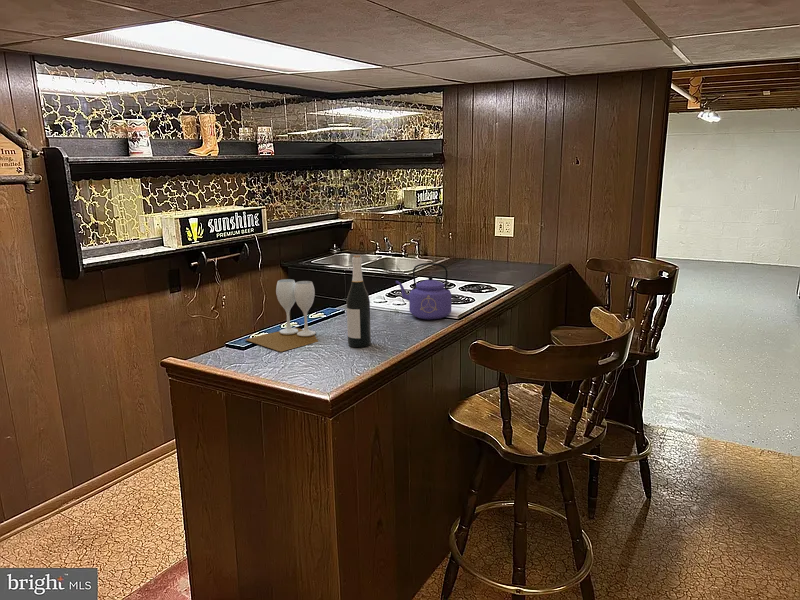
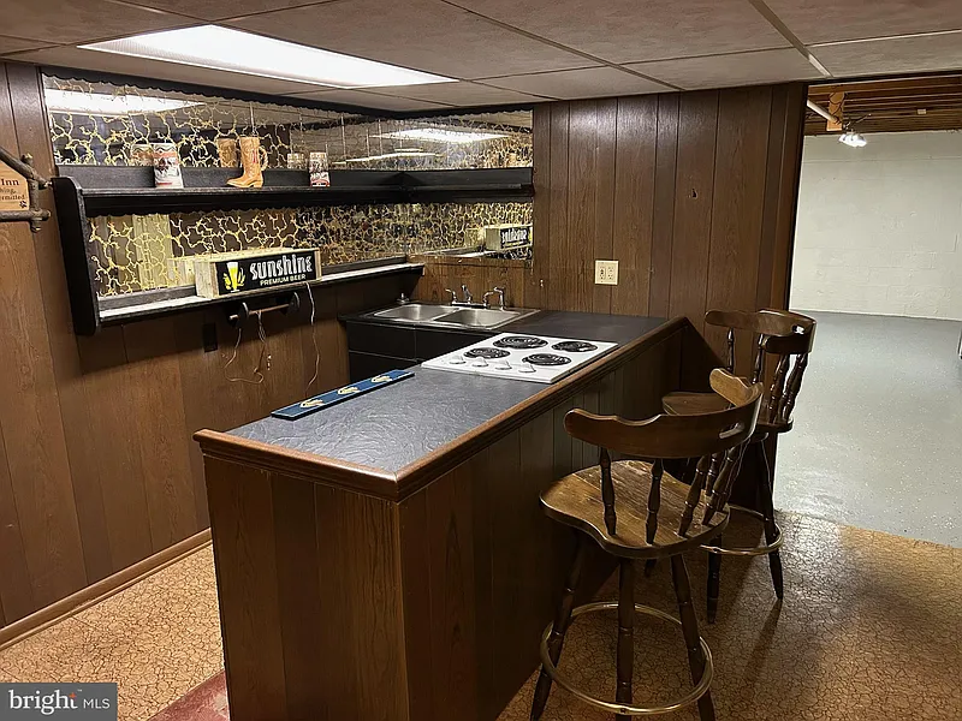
- kettle [395,262,452,321]
- wineglass [244,278,319,353]
- wine bottle [346,254,372,348]
